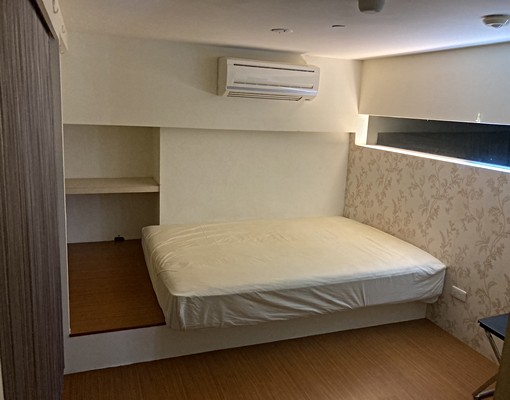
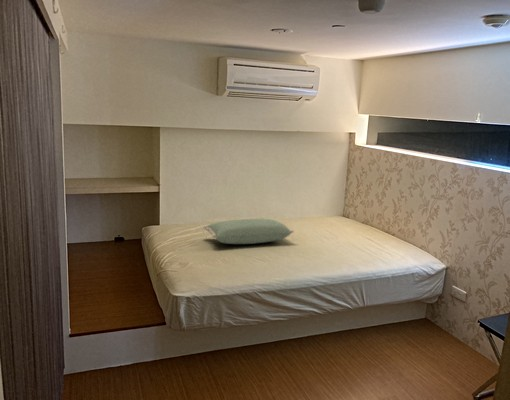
+ pillow [202,218,295,245]
